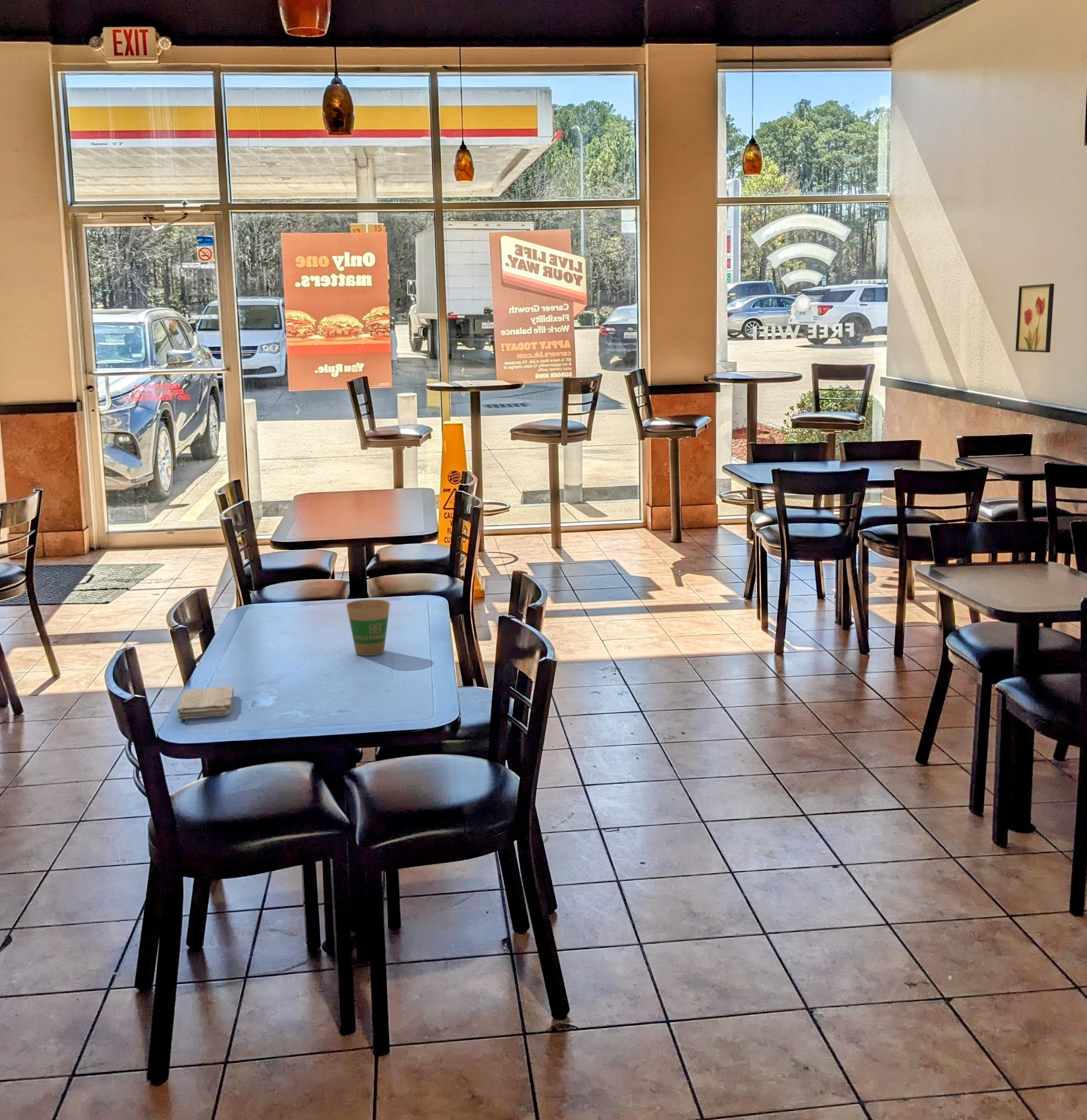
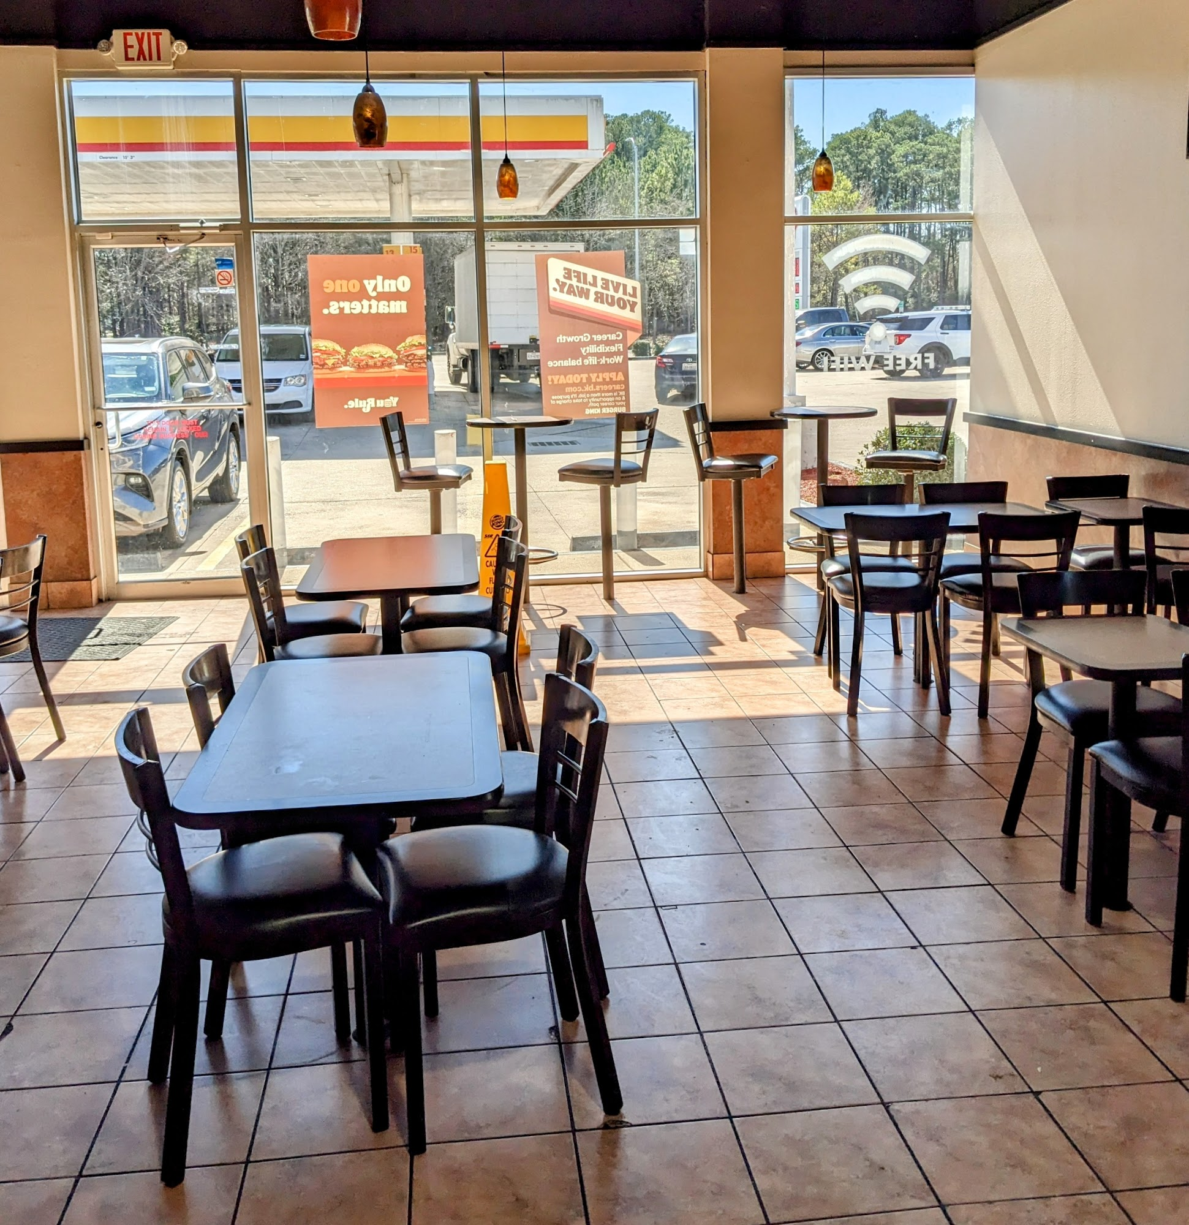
- paper cup [346,599,390,656]
- washcloth [176,685,234,720]
- wall art [1015,283,1055,353]
